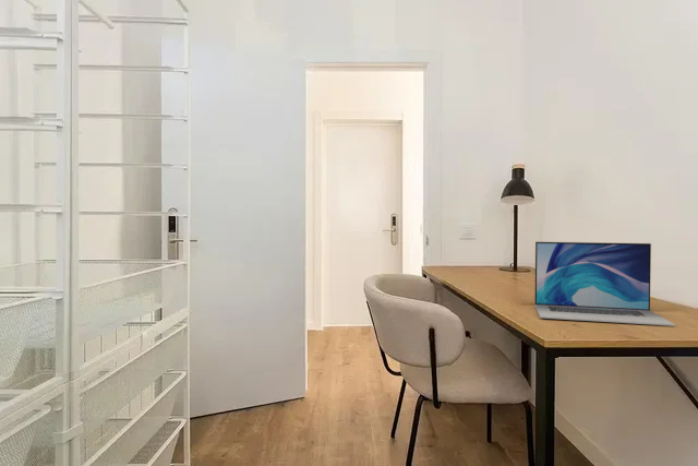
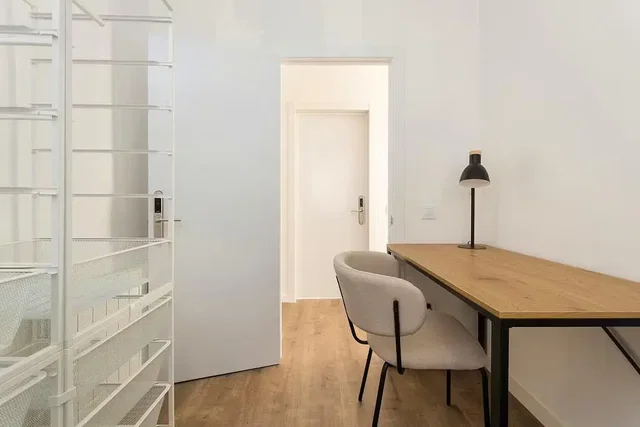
- laptop [534,241,676,327]
